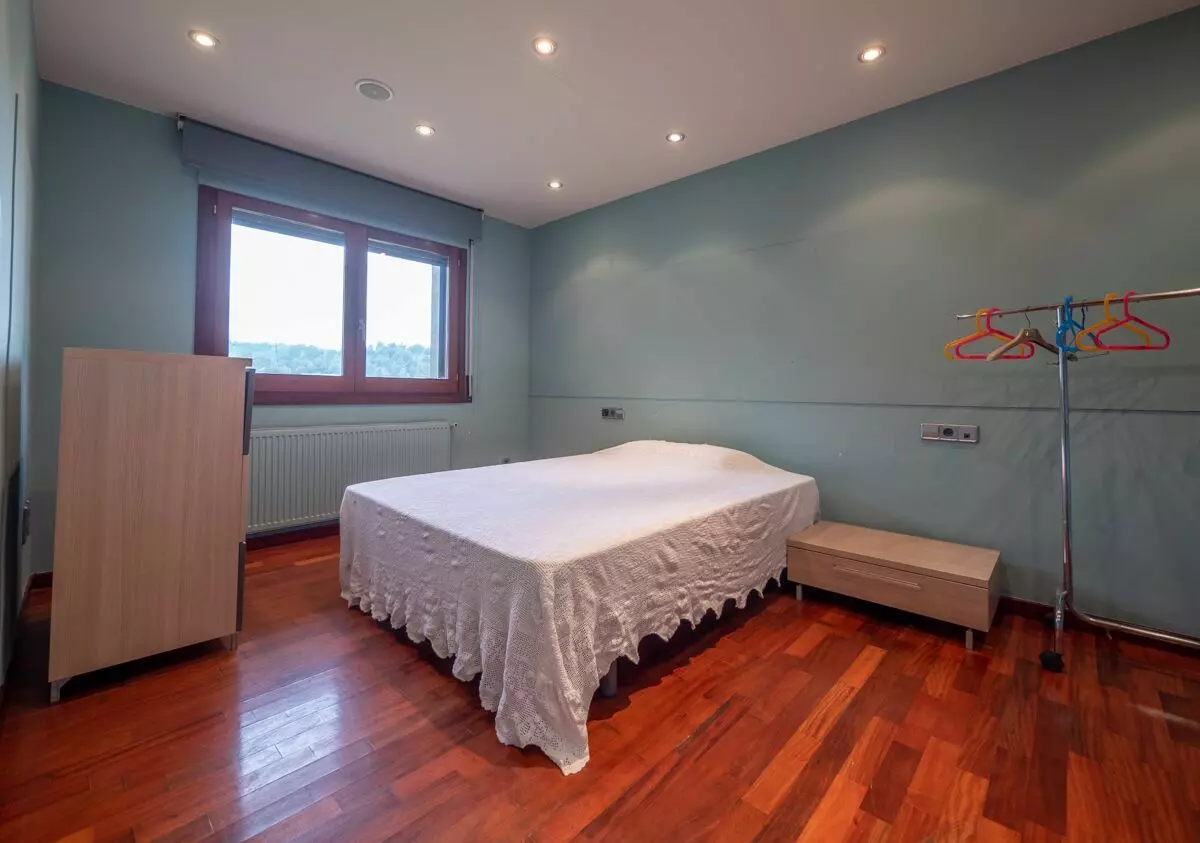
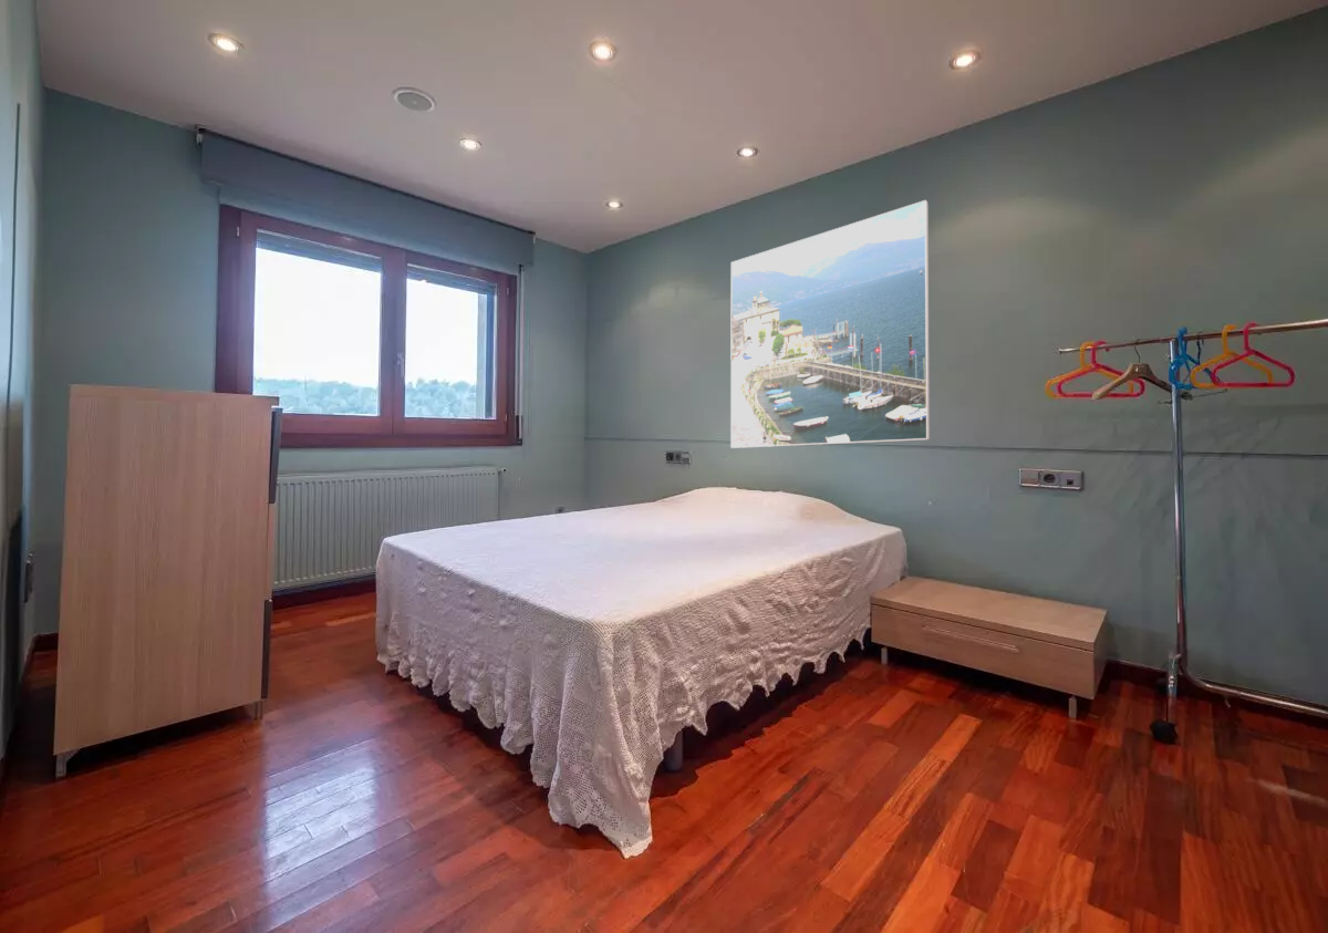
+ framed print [729,199,931,449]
